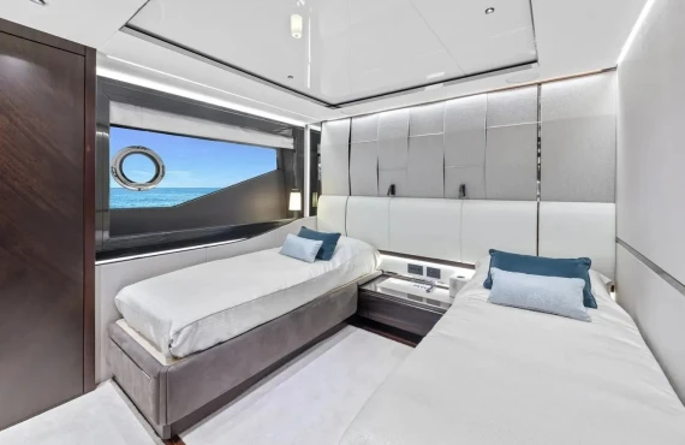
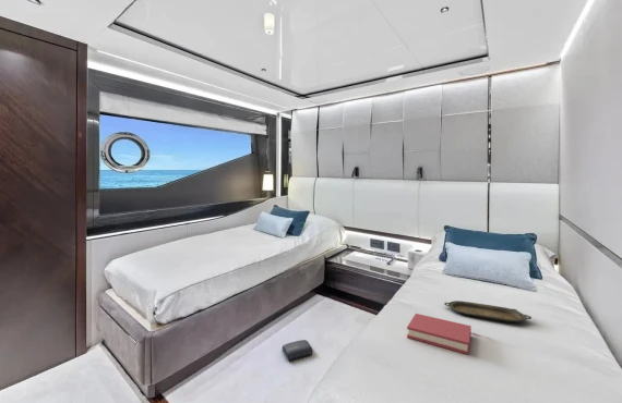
+ bag [280,339,314,361]
+ hardback book [406,313,473,356]
+ serving tray [443,300,533,323]
